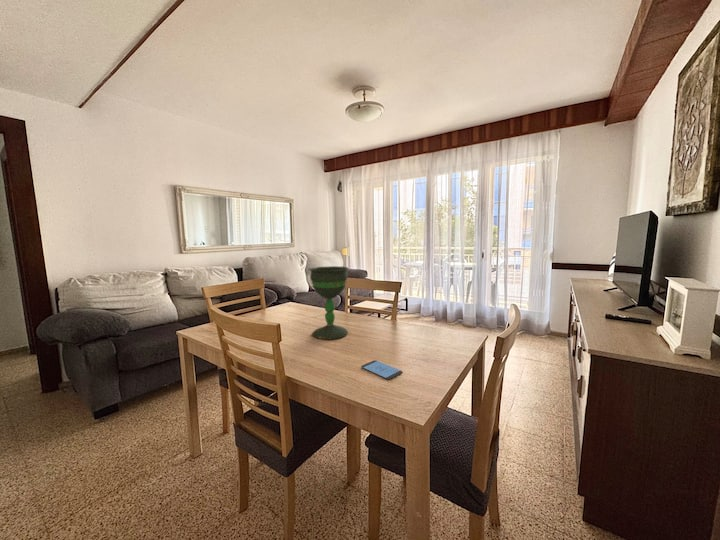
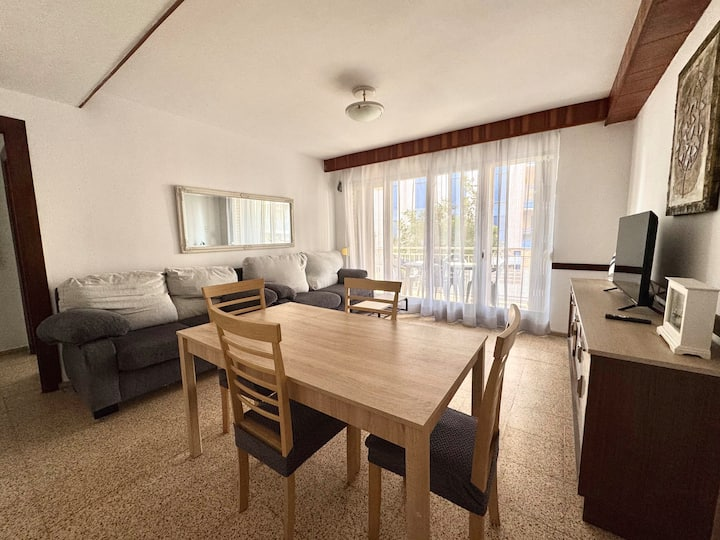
- smartphone [360,359,403,380]
- chalice [307,265,350,340]
